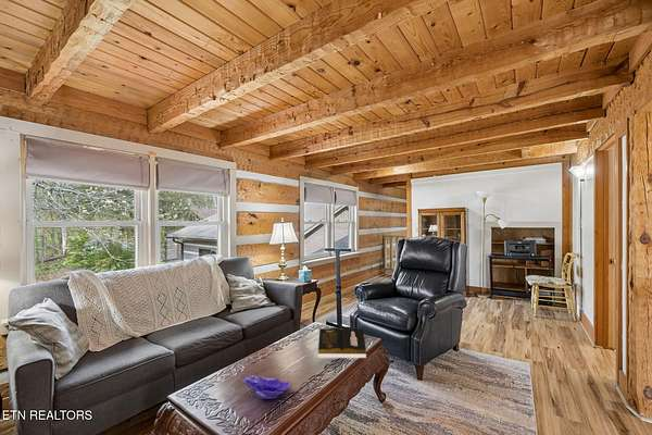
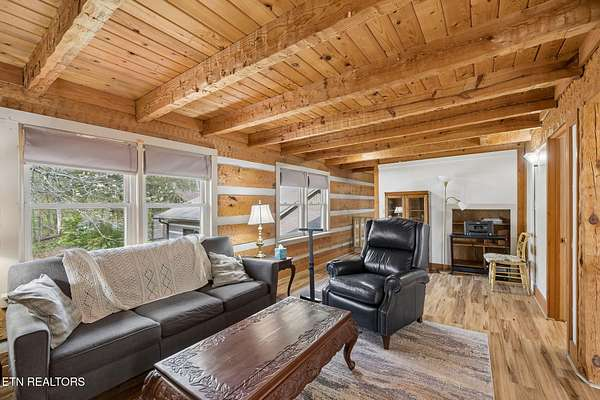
- decorative bowl [241,373,292,400]
- book [317,326,367,359]
